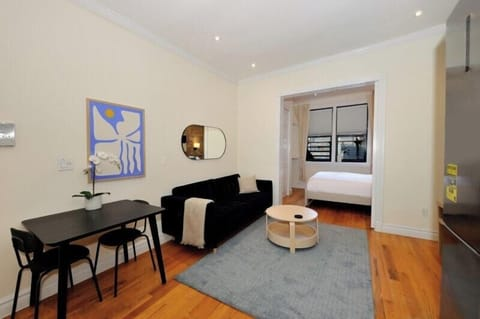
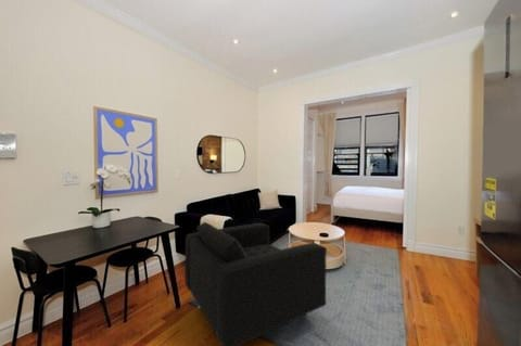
+ armchair [183,221,328,346]
